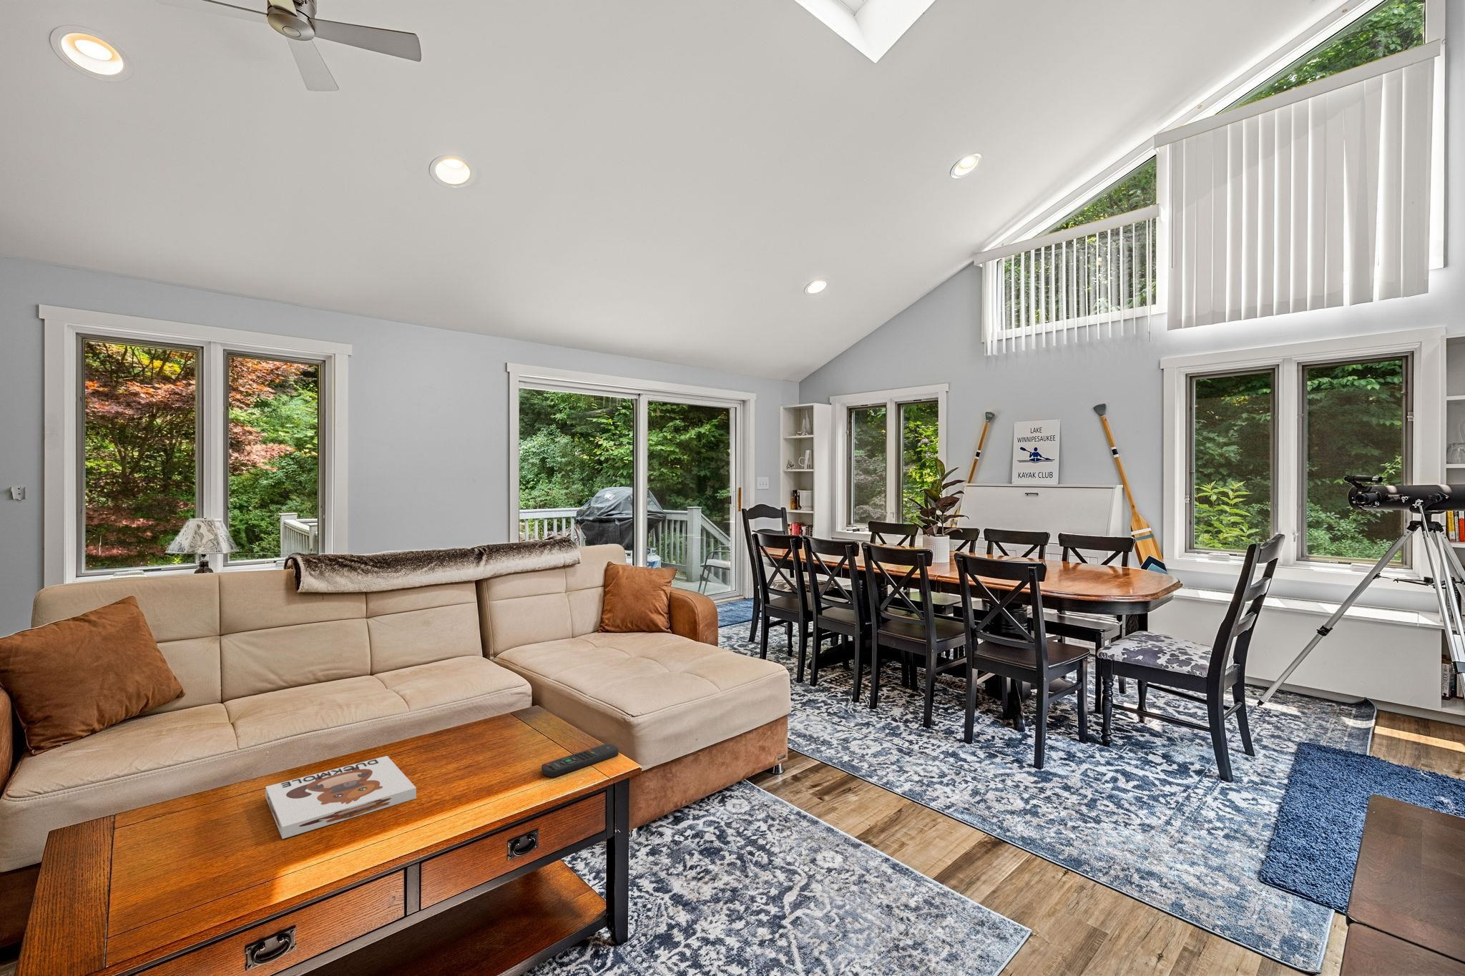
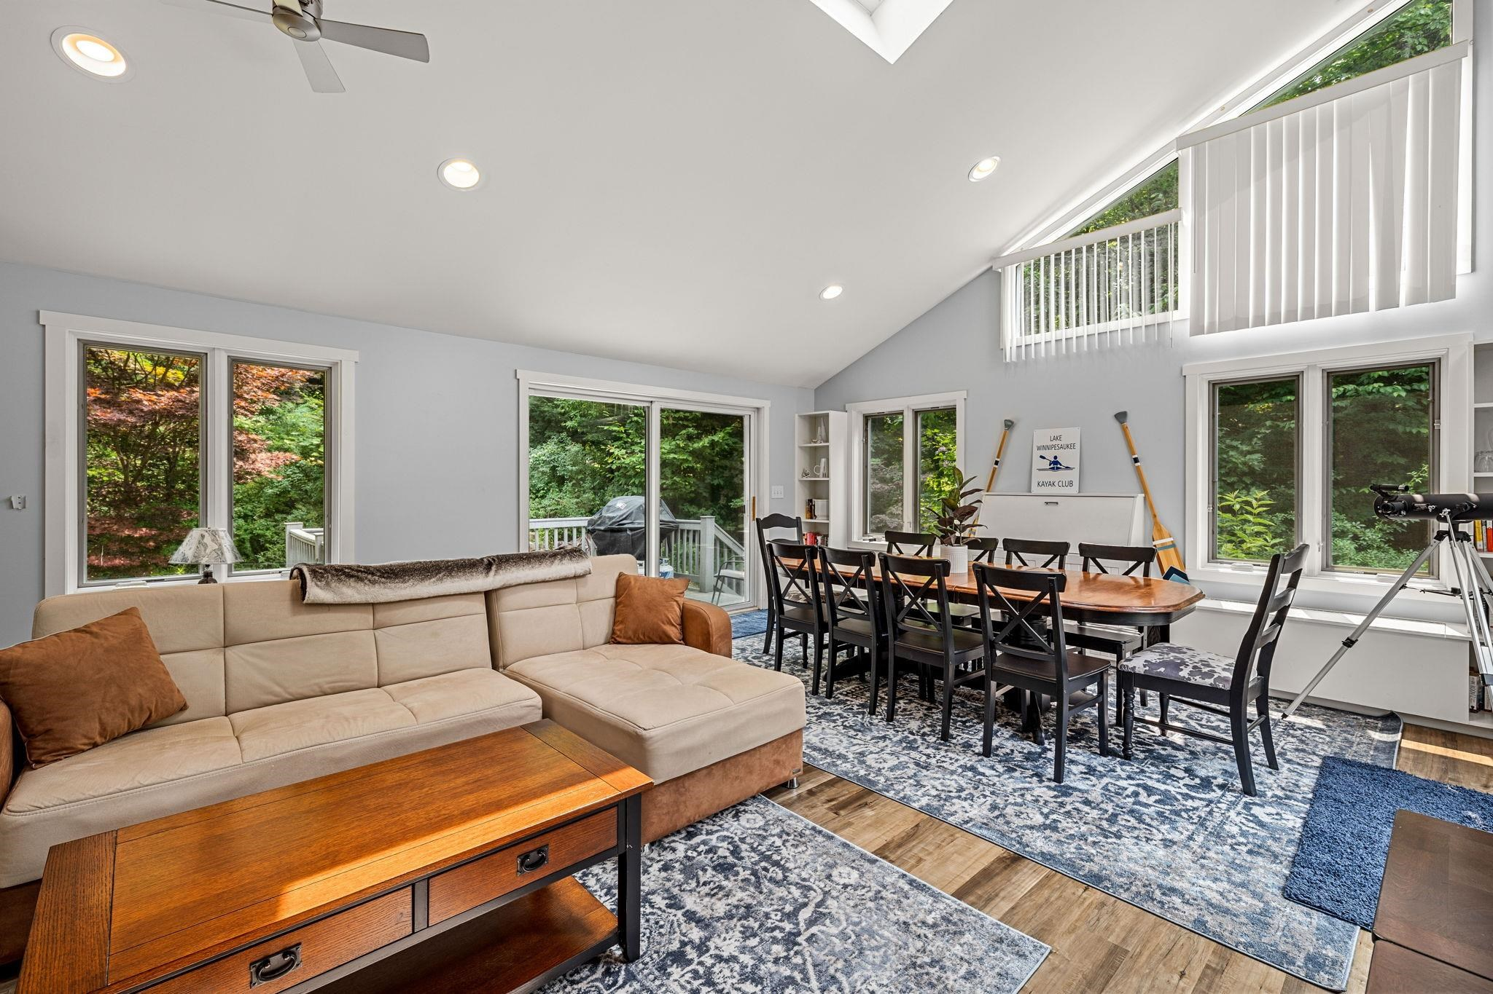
- remote control [540,744,619,778]
- board game [265,755,417,840]
